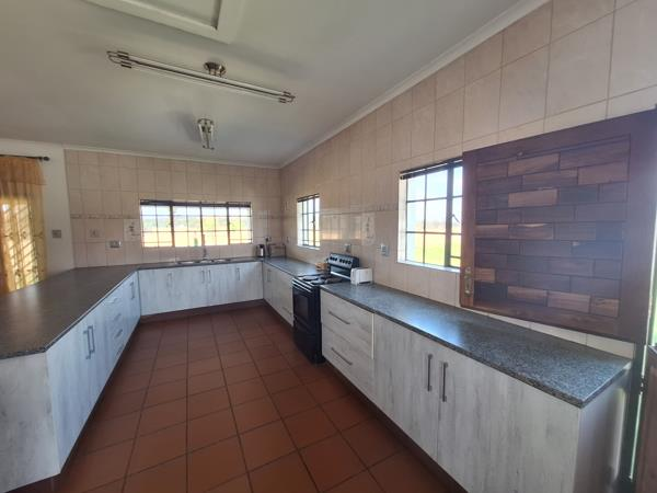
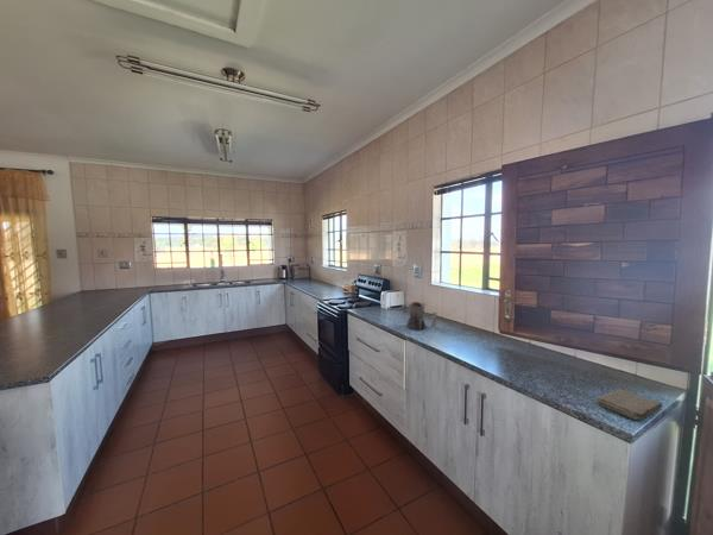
+ teapot [405,301,437,331]
+ washcloth [595,388,663,421]
